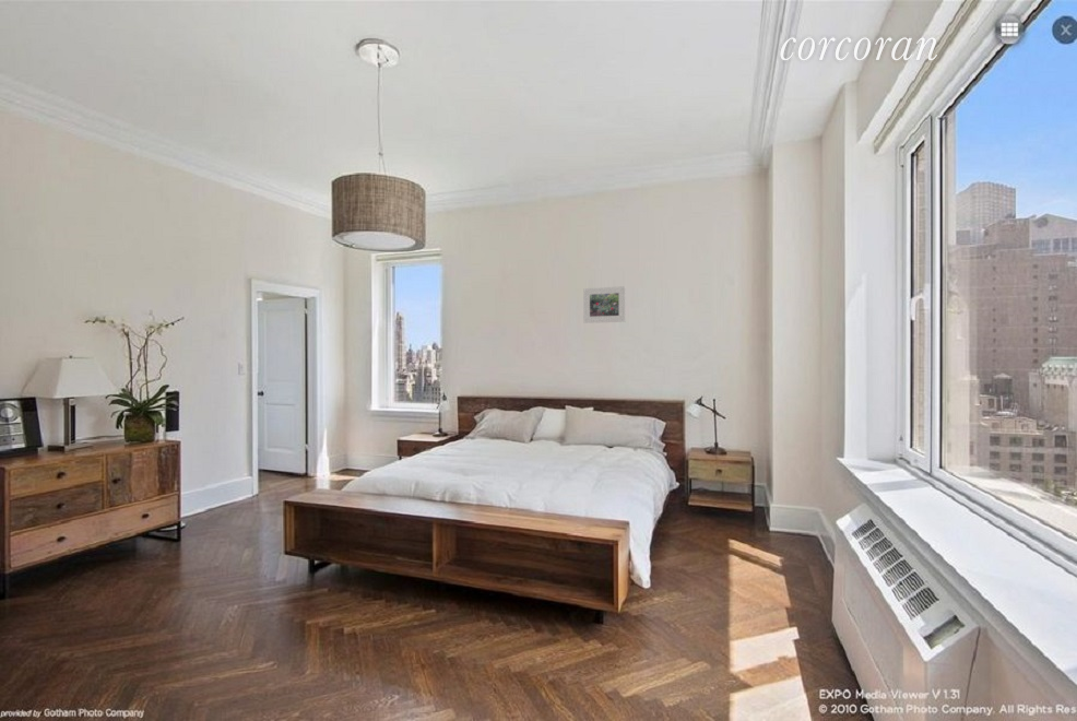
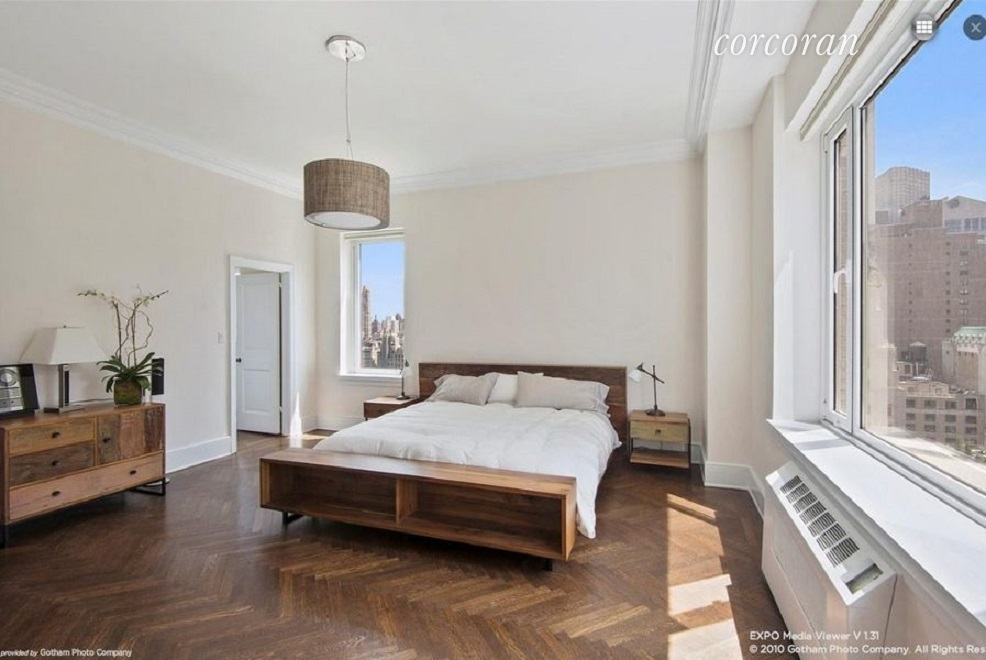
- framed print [582,285,627,324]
